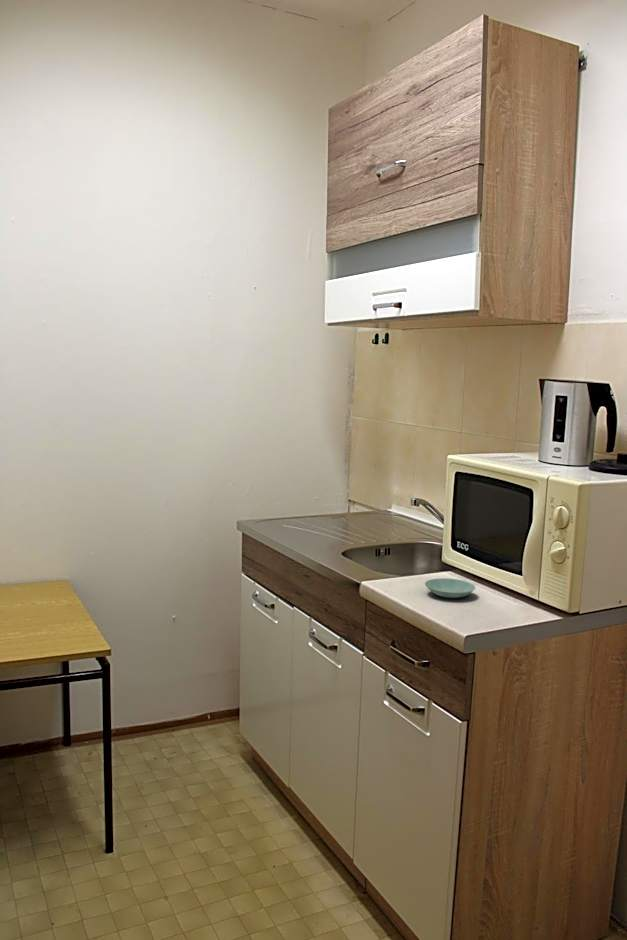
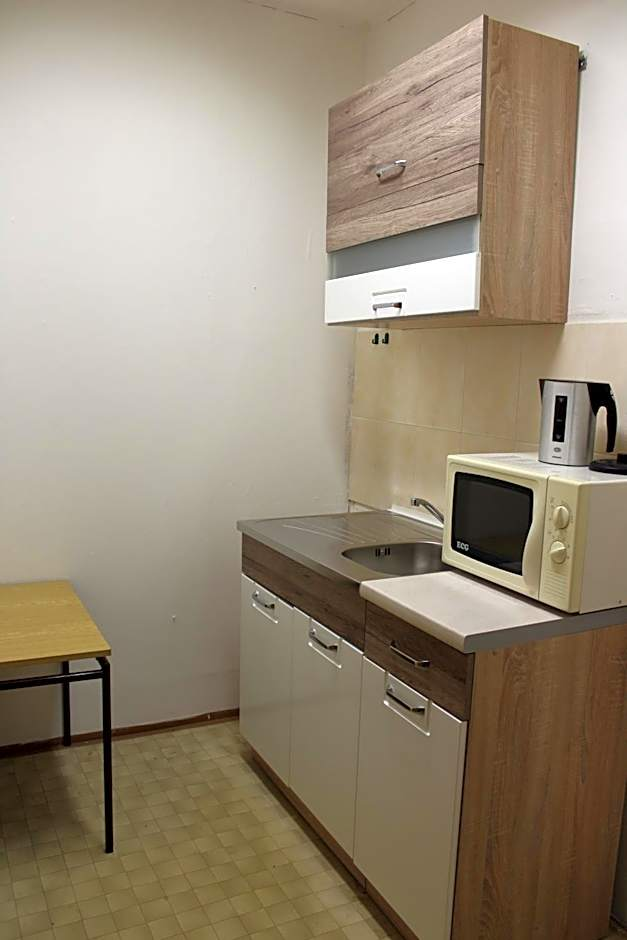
- saucer [424,577,477,599]
